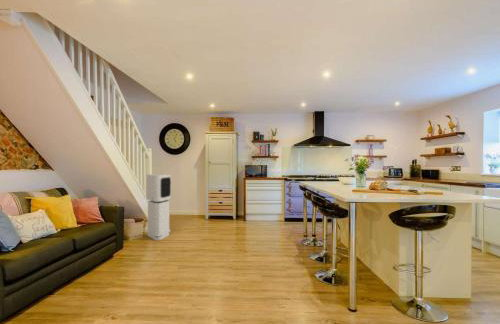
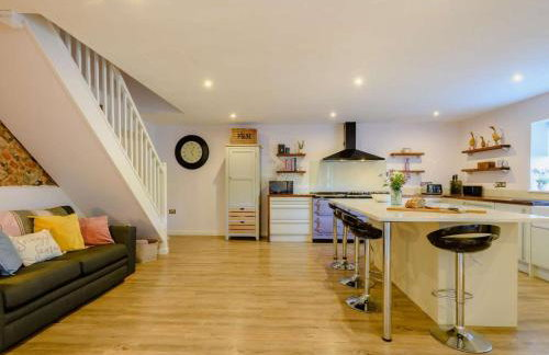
- air purifier [145,173,172,241]
